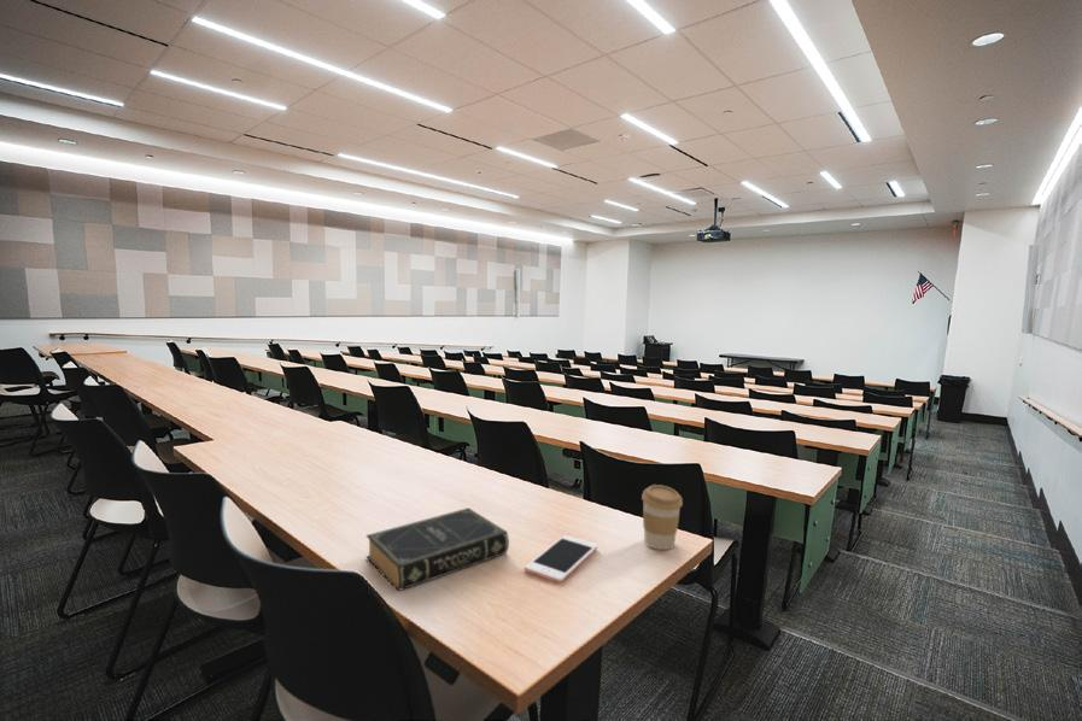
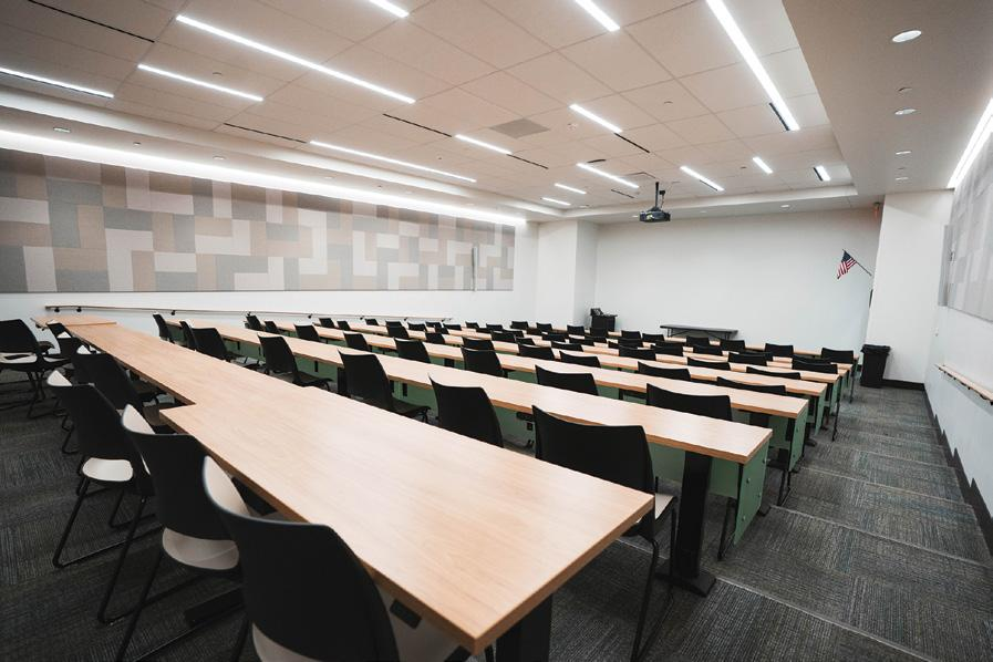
- cell phone [524,534,598,585]
- book [365,506,510,592]
- coffee cup [641,483,684,551]
